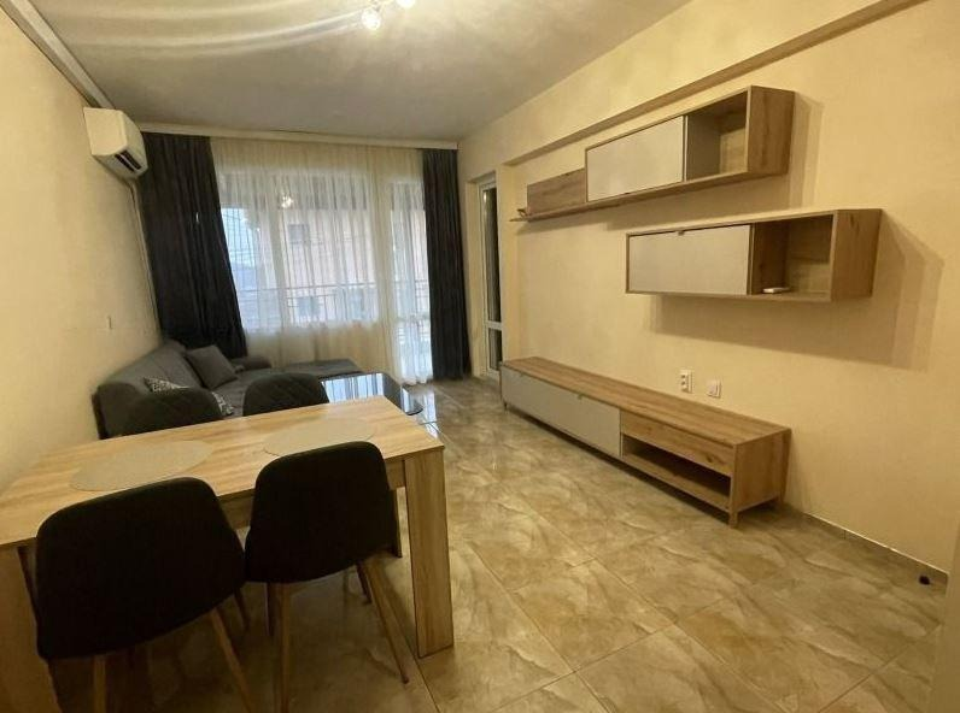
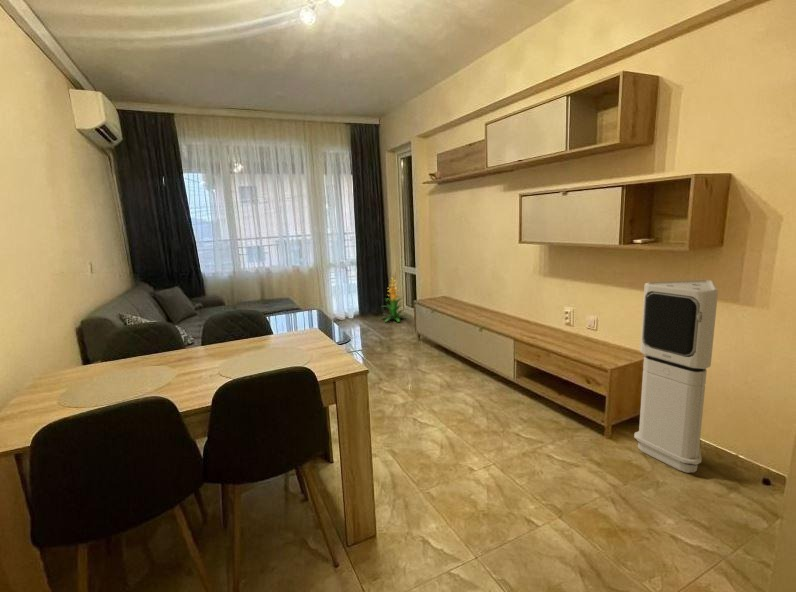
+ indoor plant [381,276,409,323]
+ air purifier [633,279,719,474]
